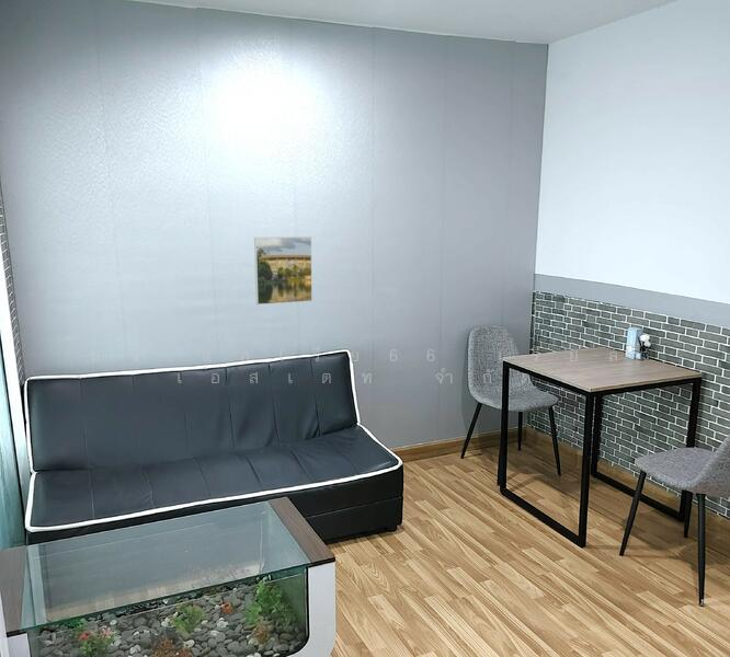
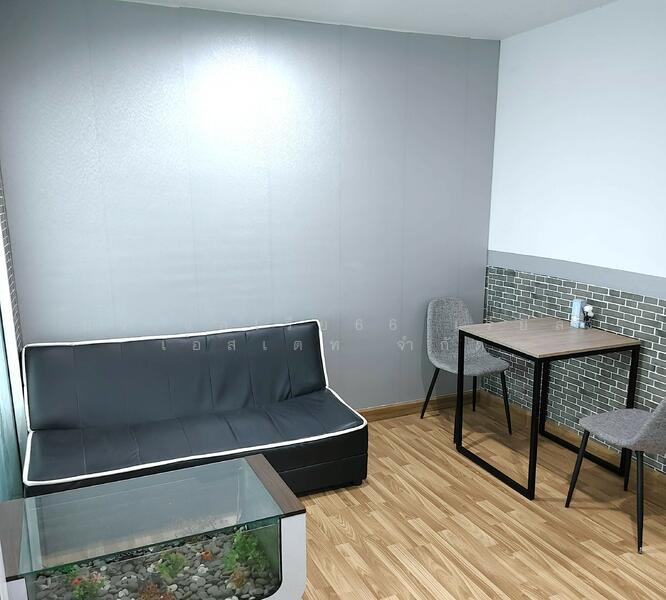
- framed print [253,235,313,306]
